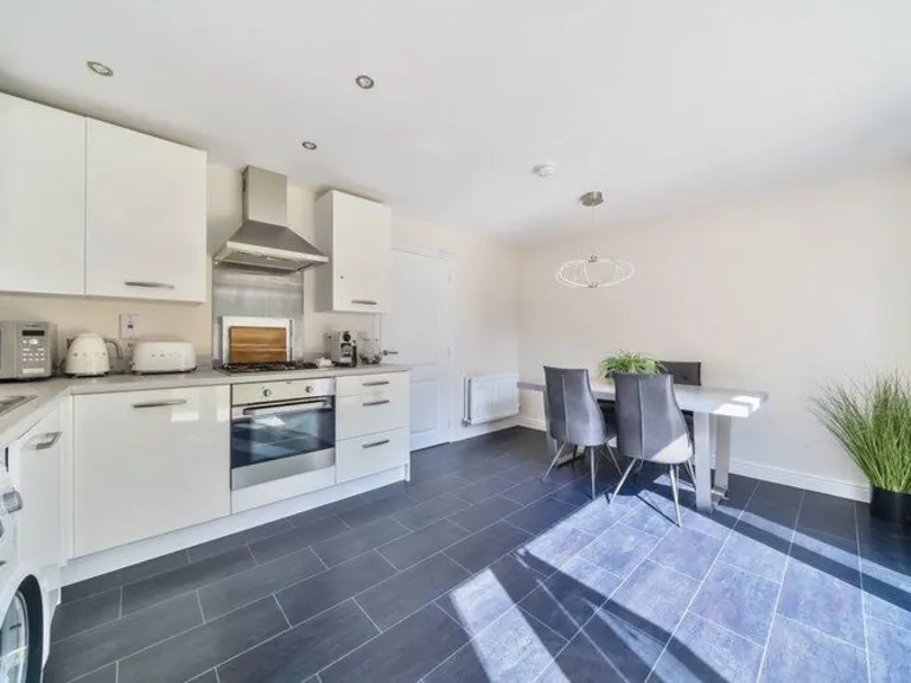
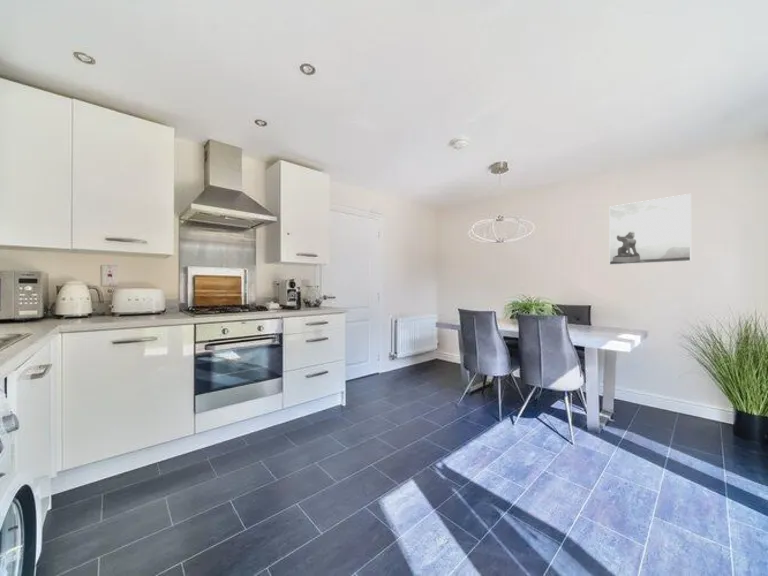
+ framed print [608,193,692,266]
